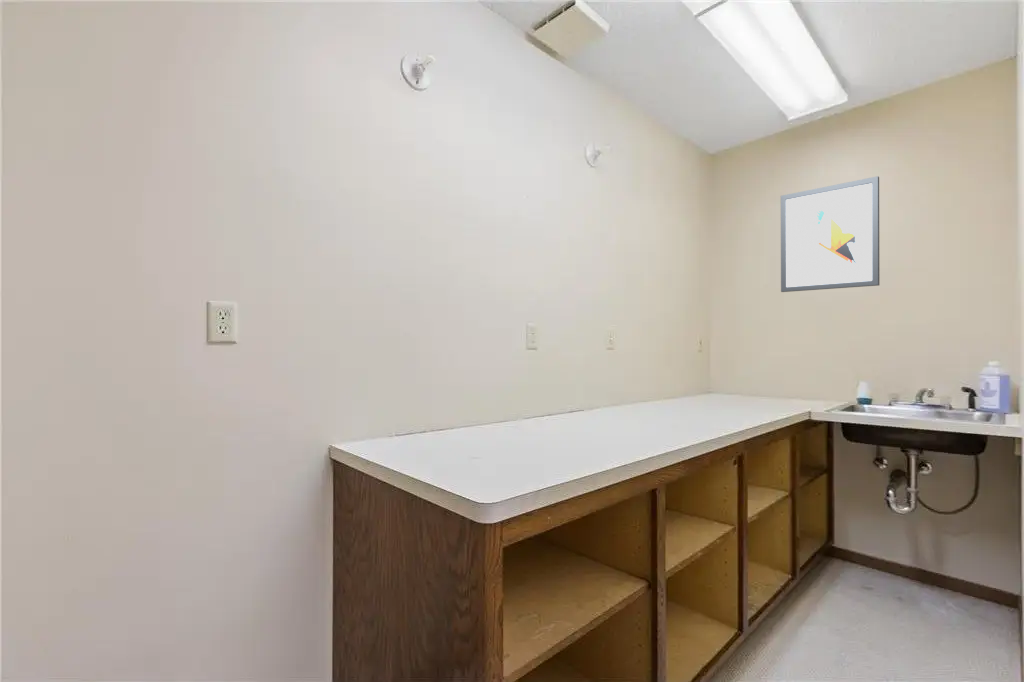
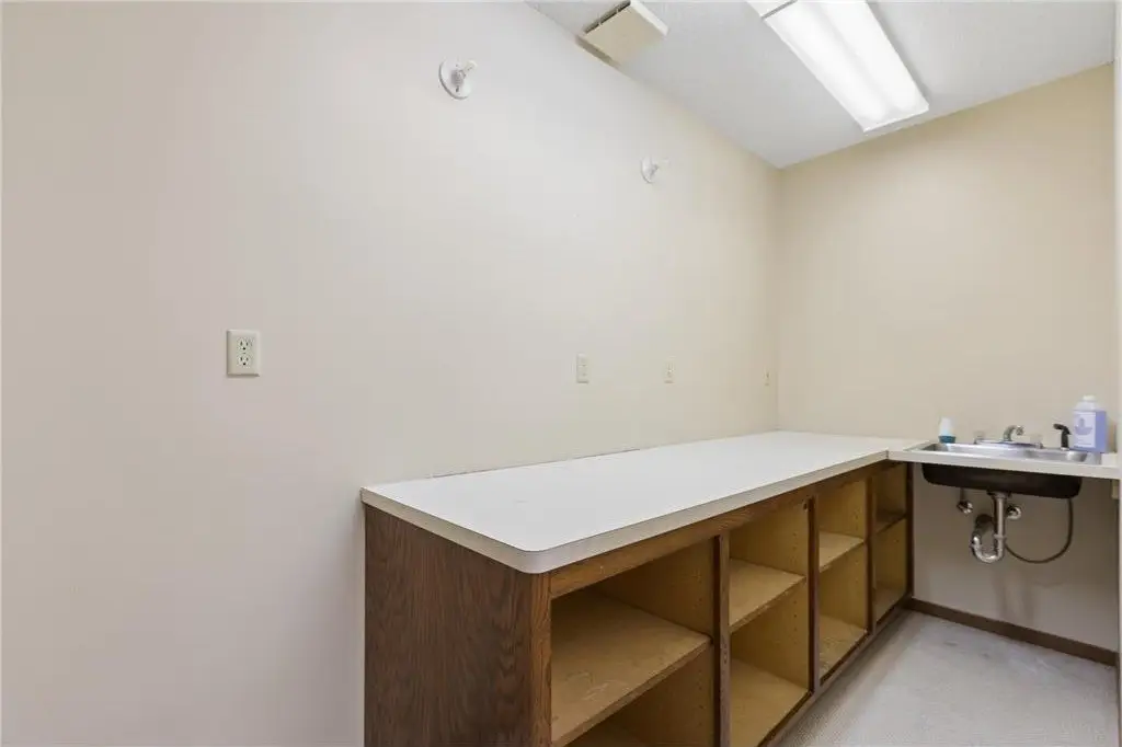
- wall art [780,175,880,293]
